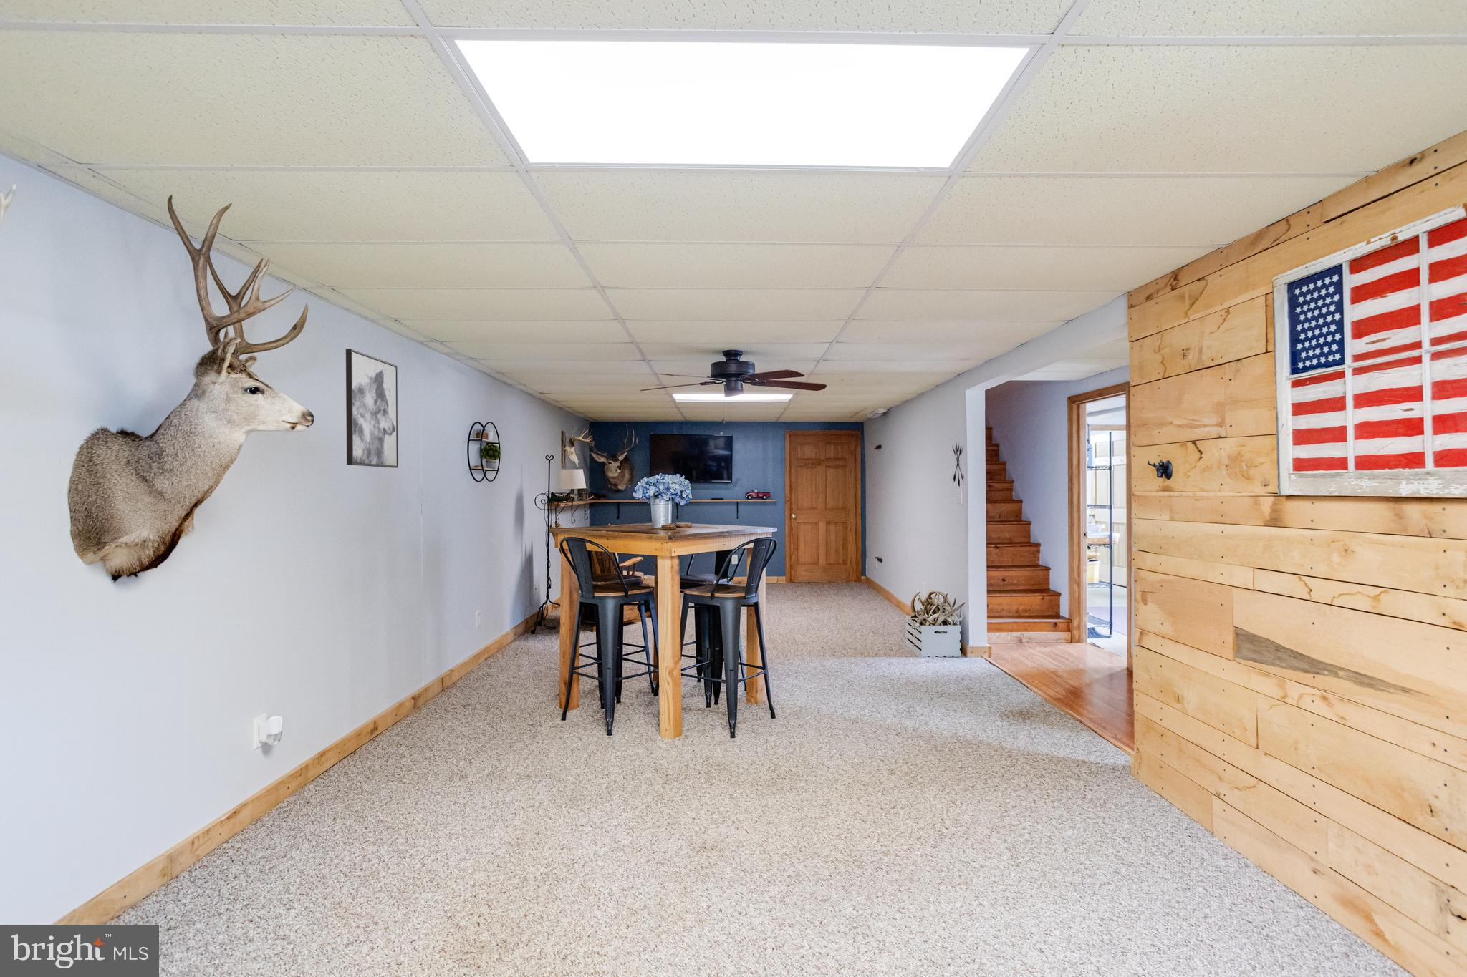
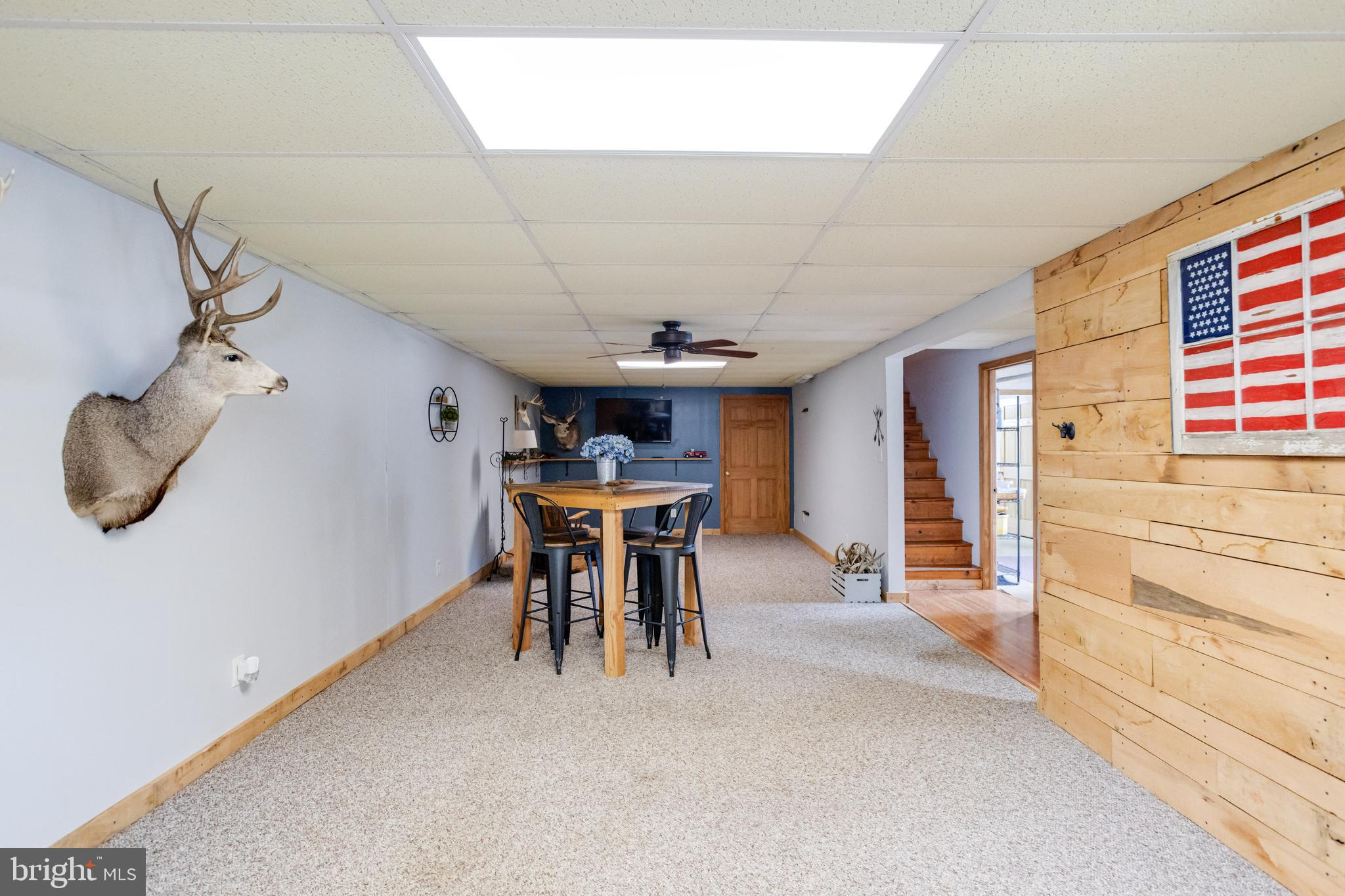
- wall art [346,349,399,469]
